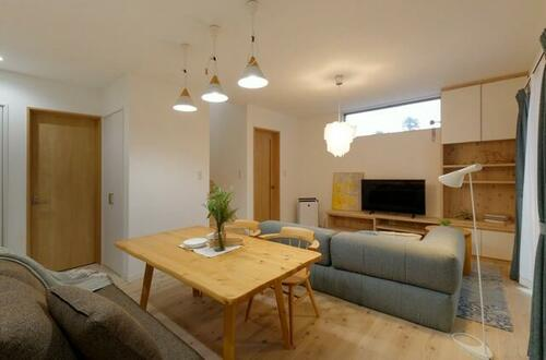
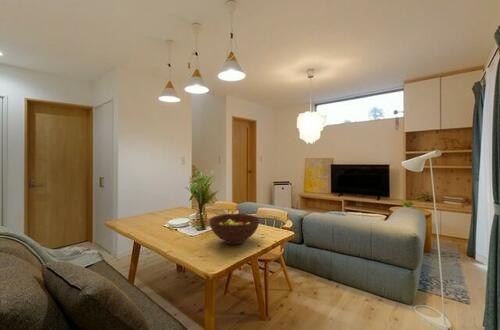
+ fruit bowl [208,213,260,245]
